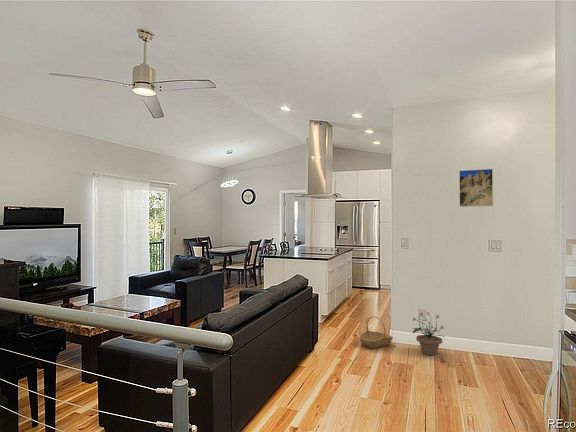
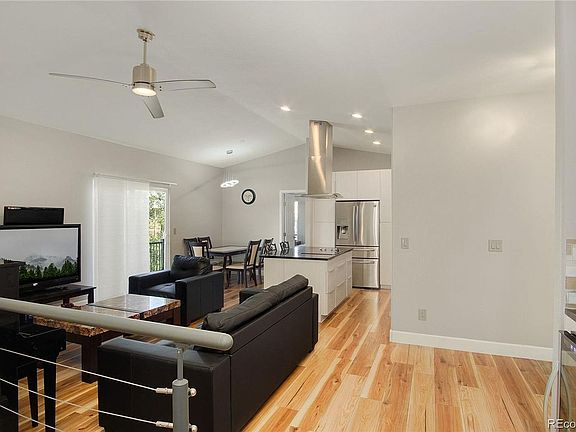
- potted plant [412,311,446,356]
- basket [358,315,394,350]
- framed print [458,168,494,208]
